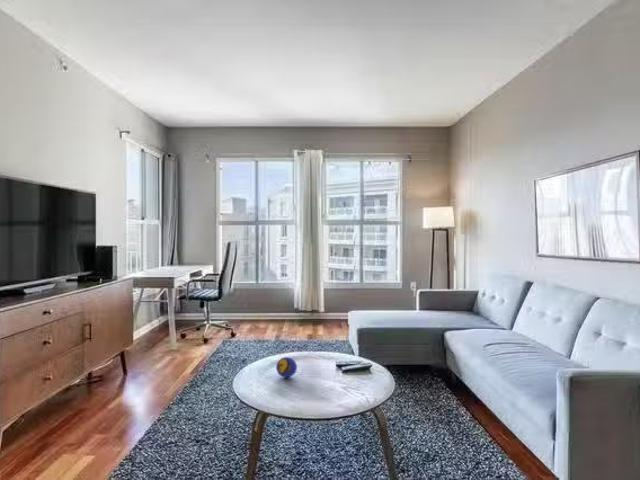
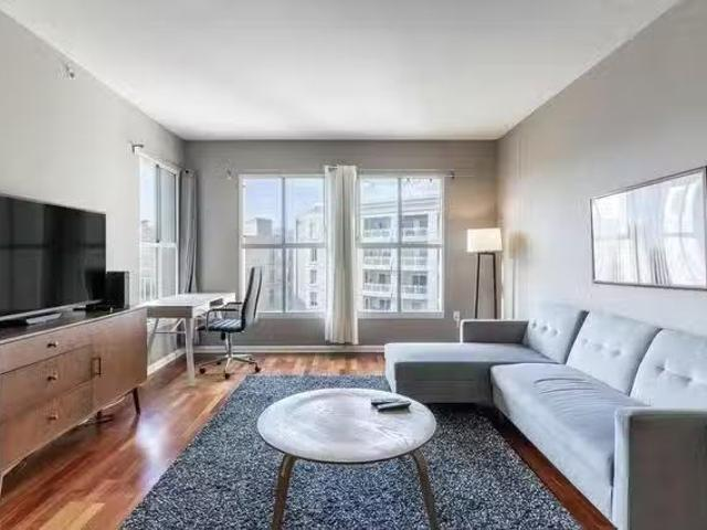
- decorative ball [275,356,298,378]
